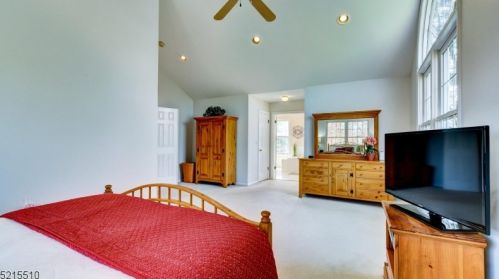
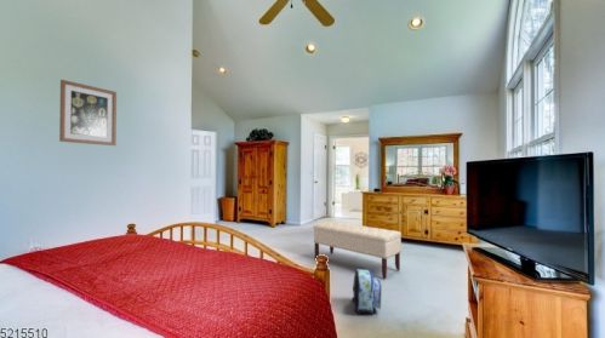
+ backpack [350,268,383,315]
+ wall art [58,79,118,147]
+ bench [313,220,403,280]
